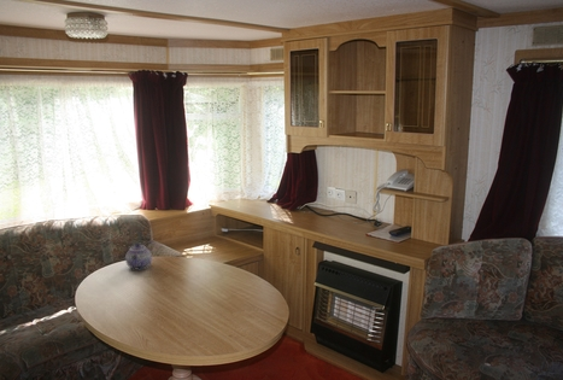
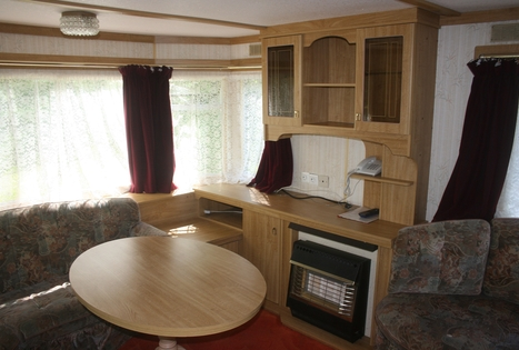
- teapot [124,242,153,271]
